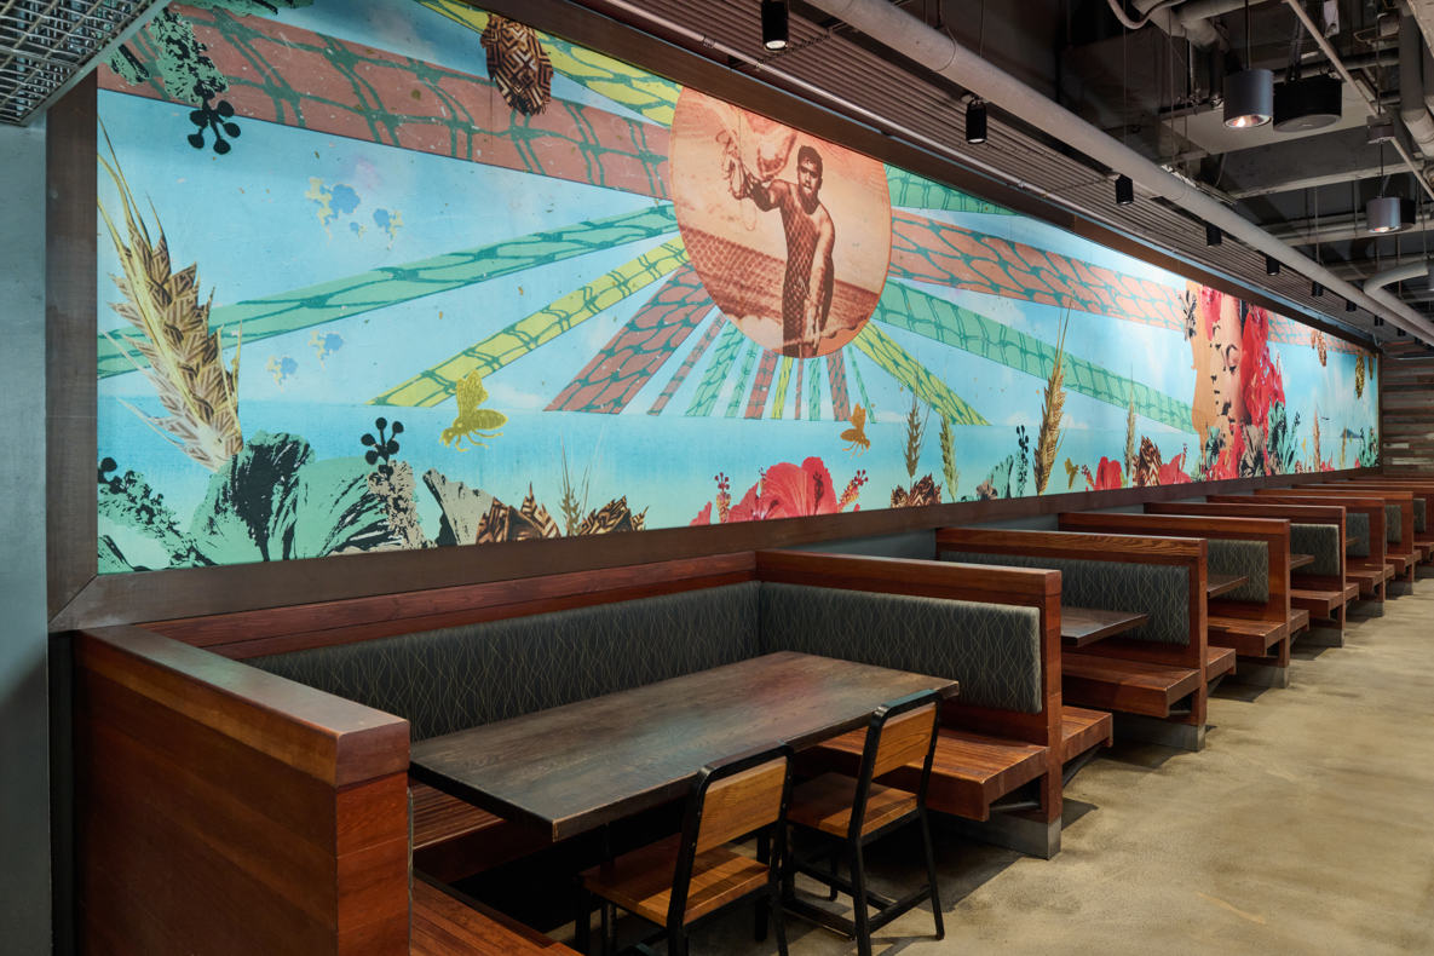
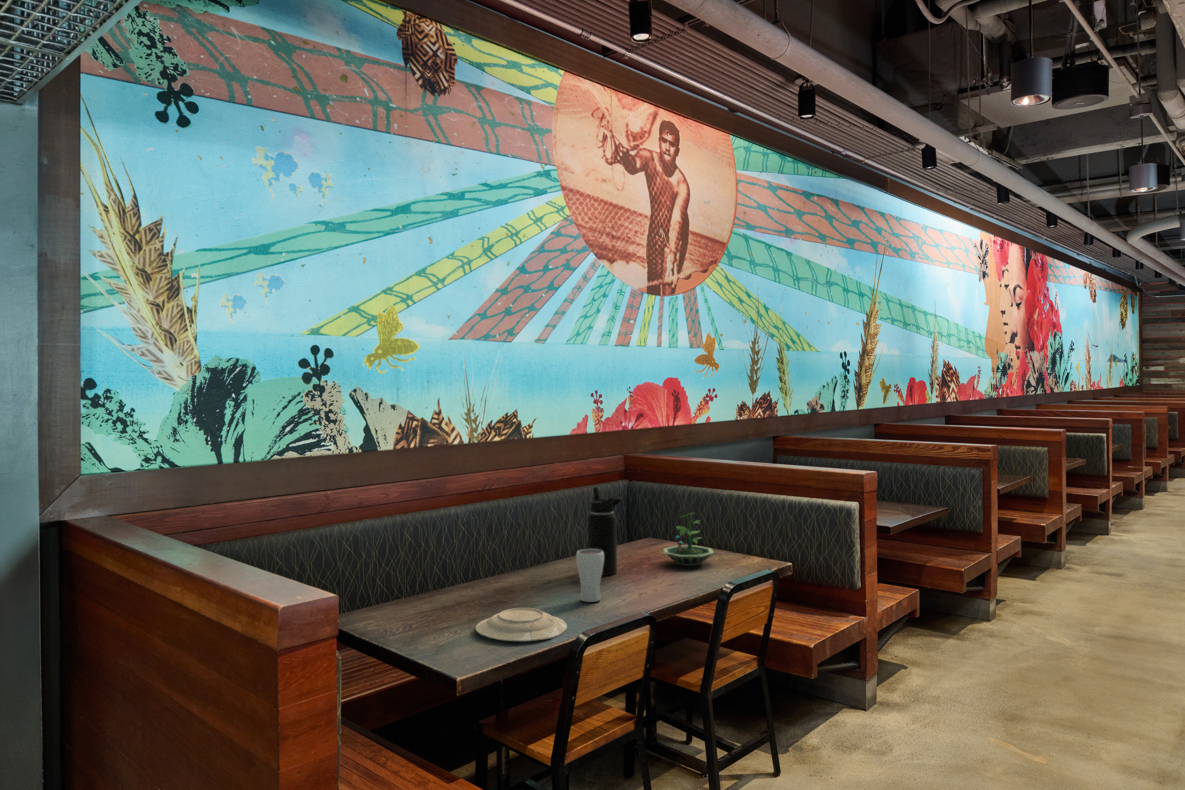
+ water bottle [587,486,623,577]
+ drinking glass [575,548,604,603]
+ terrarium [662,512,715,567]
+ plate [475,607,568,642]
